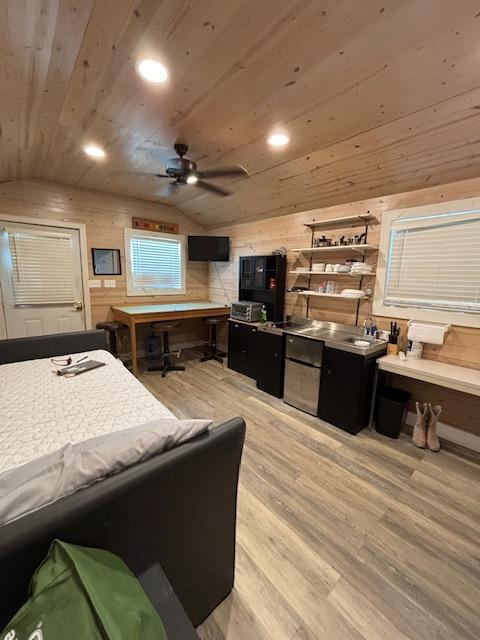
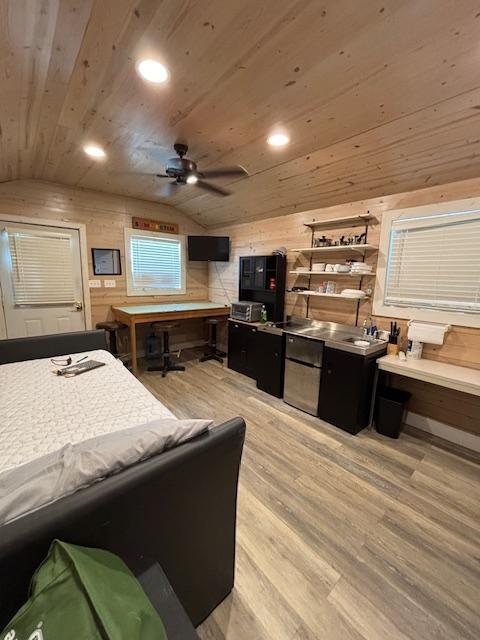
- boots [411,401,442,452]
